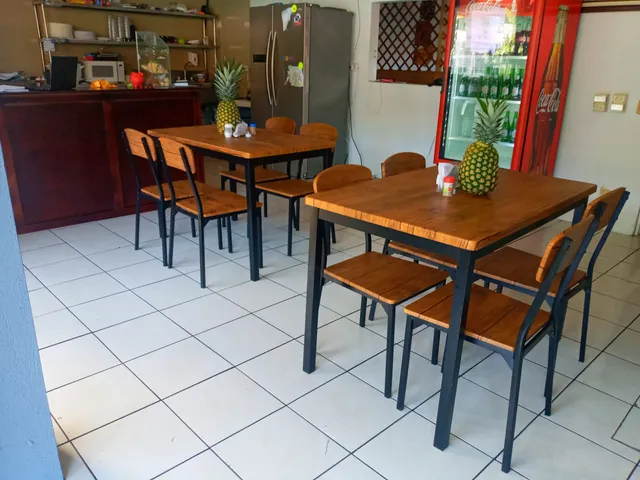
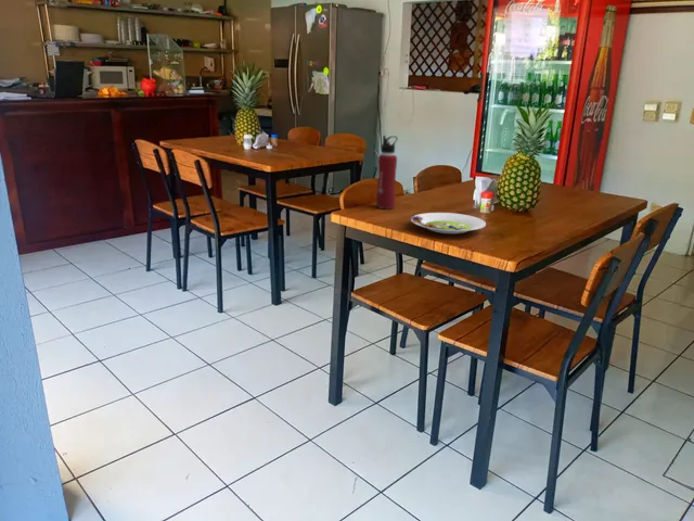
+ salad plate [410,212,487,234]
+ water bottle [375,135,399,209]
